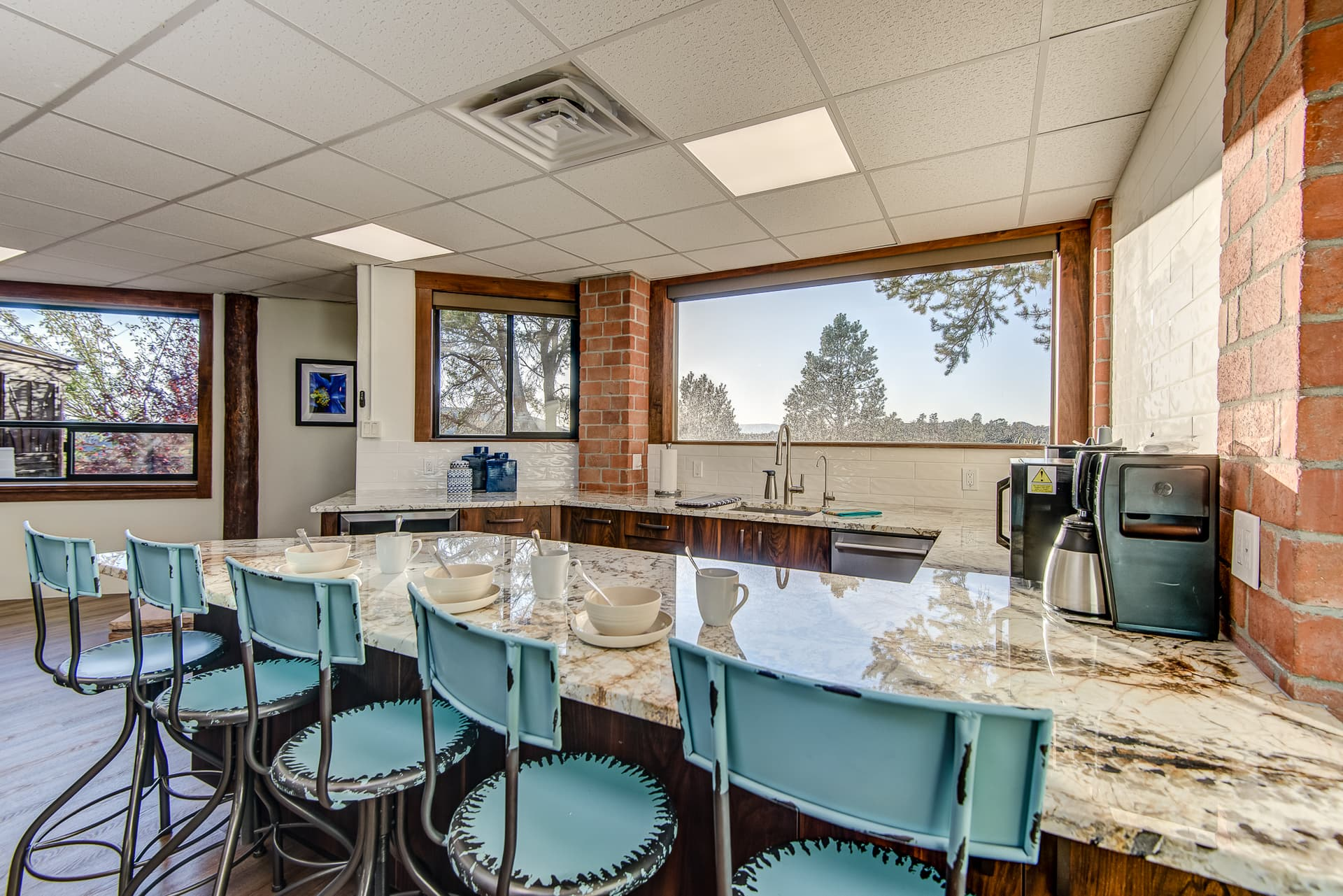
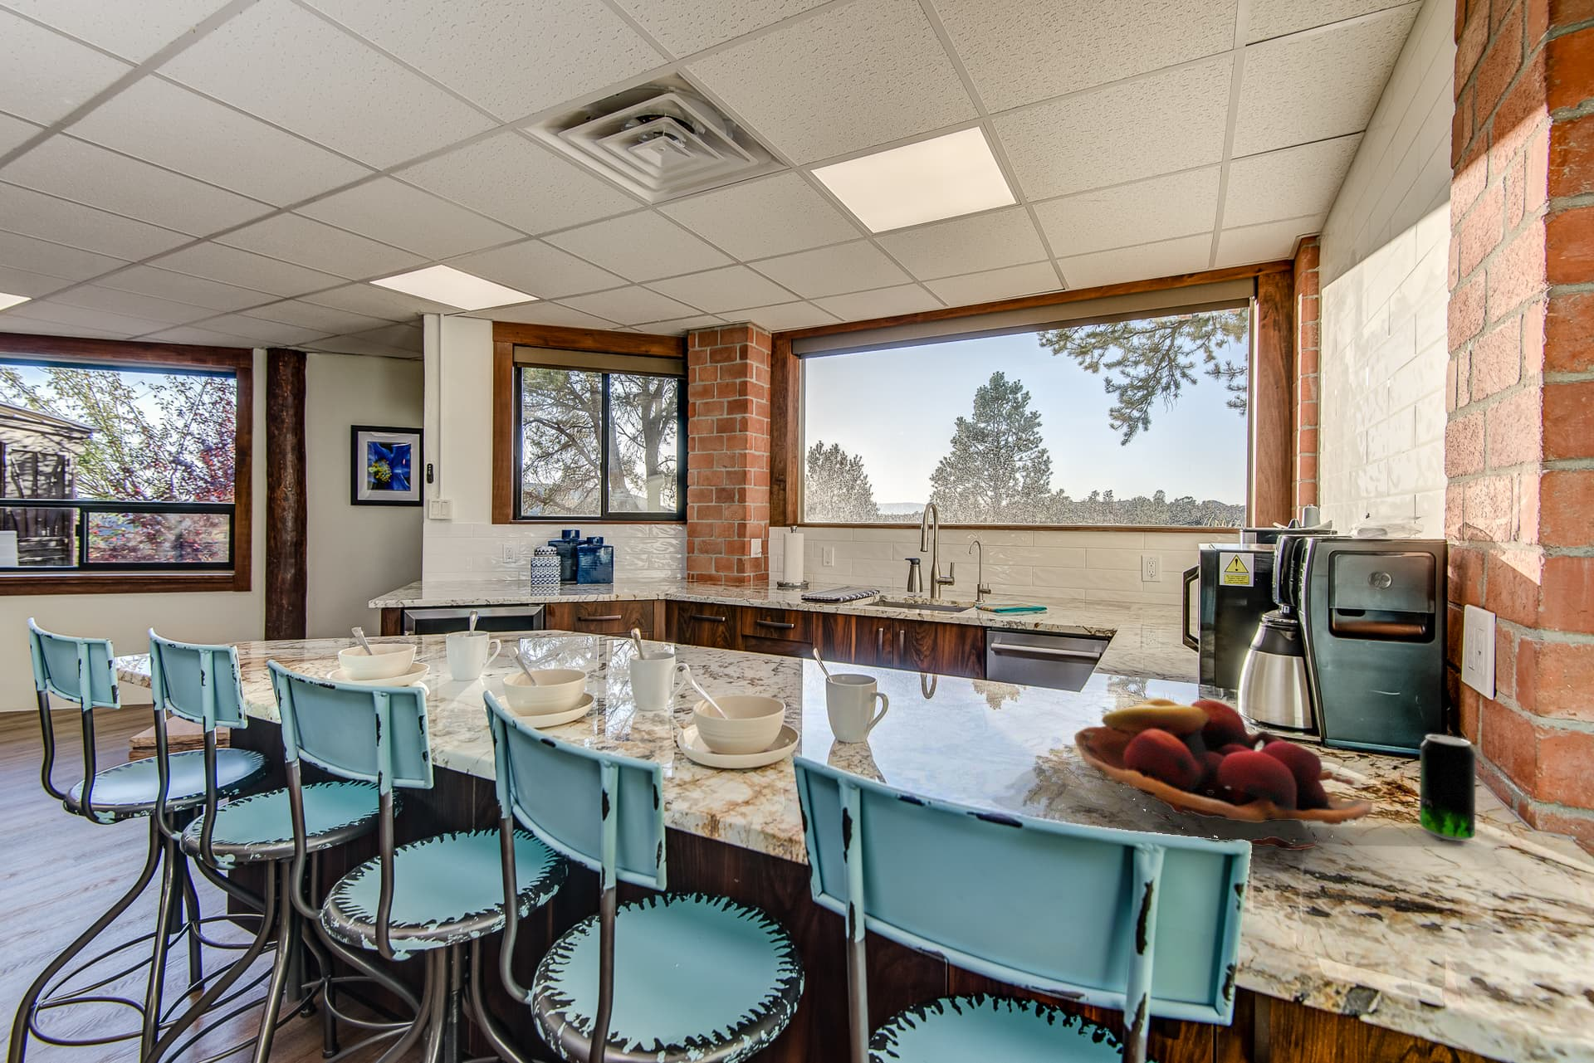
+ fruit basket [1073,698,1374,852]
+ beverage can [1418,733,1476,842]
